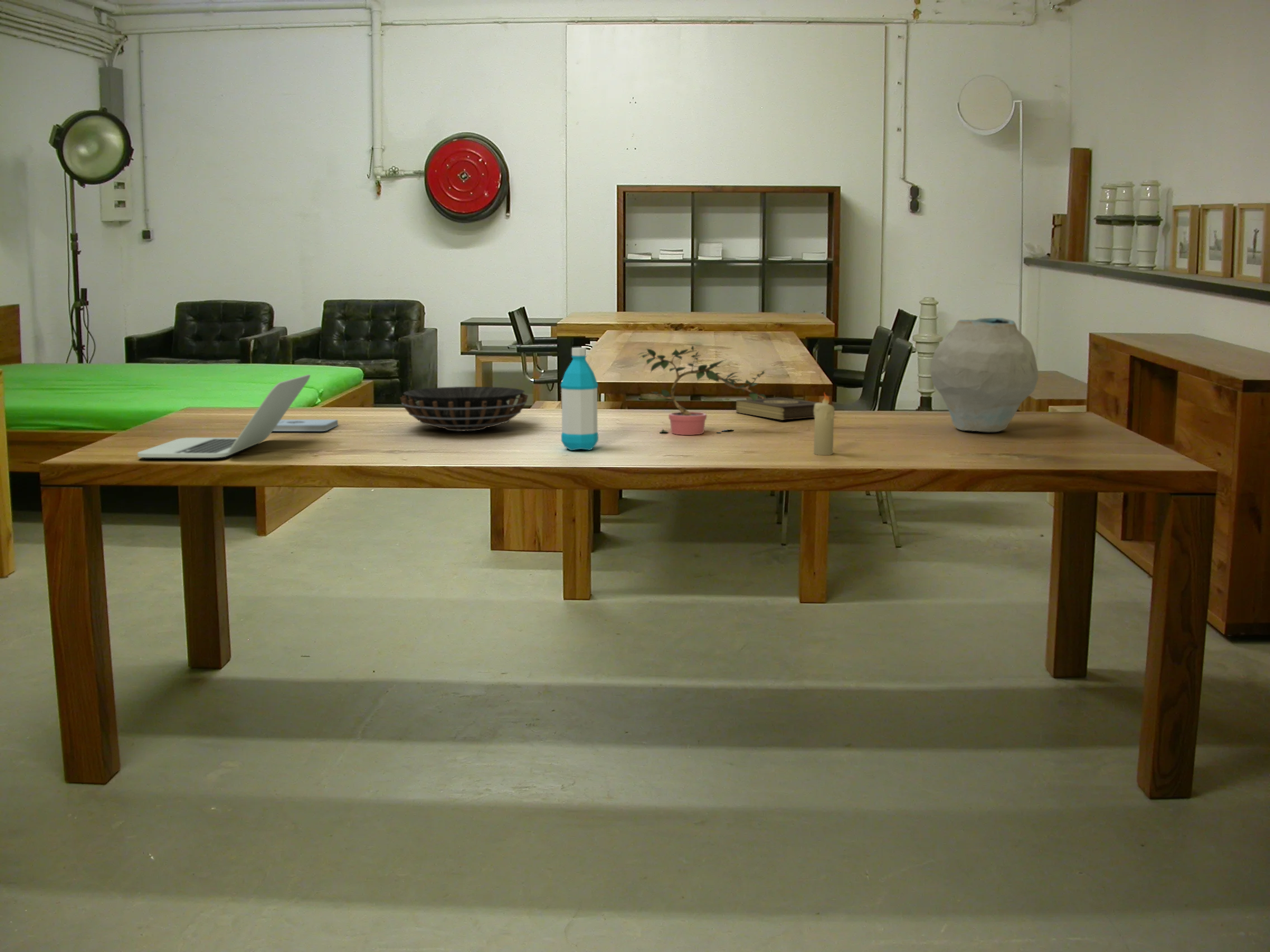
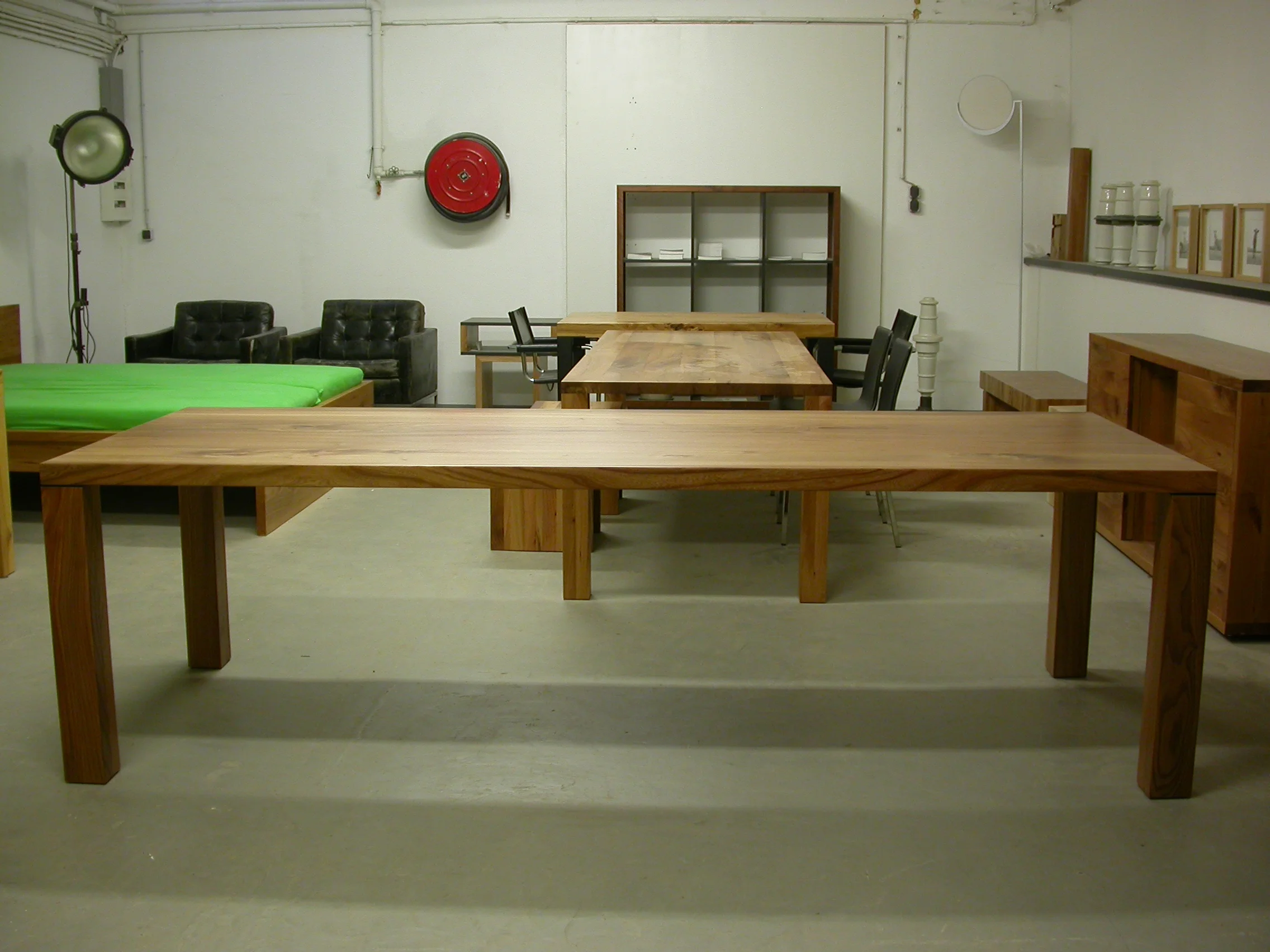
- water bottle [560,347,599,451]
- book [736,397,830,421]
- vase [930,317,1039,432]
- candle [813,392,835,456]
- notepad [273,419,339,432]
- potted plant [636,345,767,436]
- decorative bowl [400,386,529,432]
- laptop [137,374,311,458]
